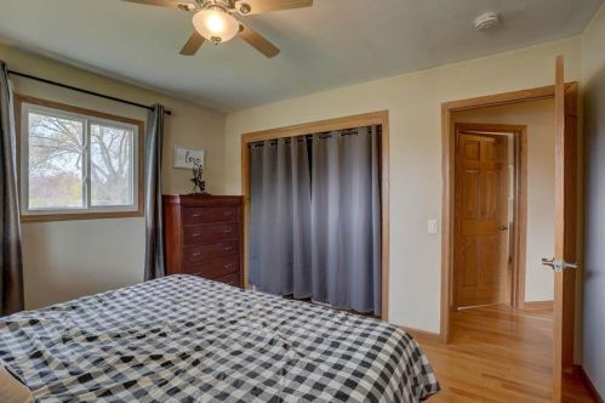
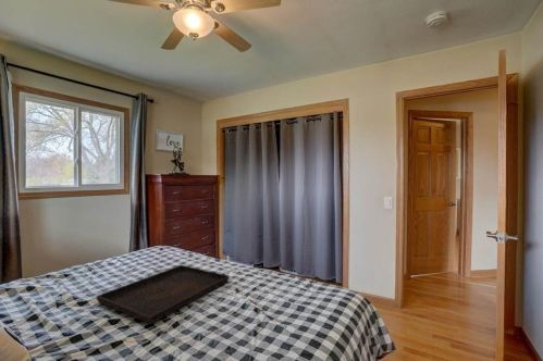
+ serving tray [96,264,231,325]
